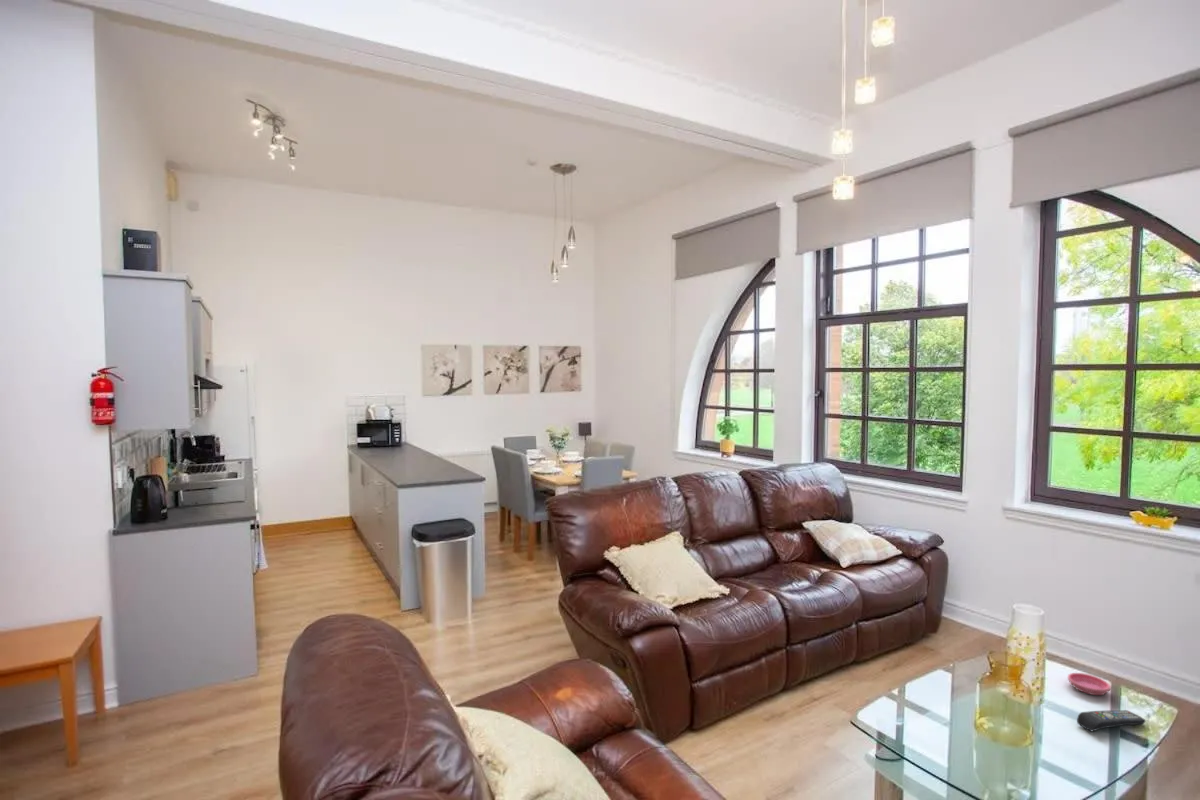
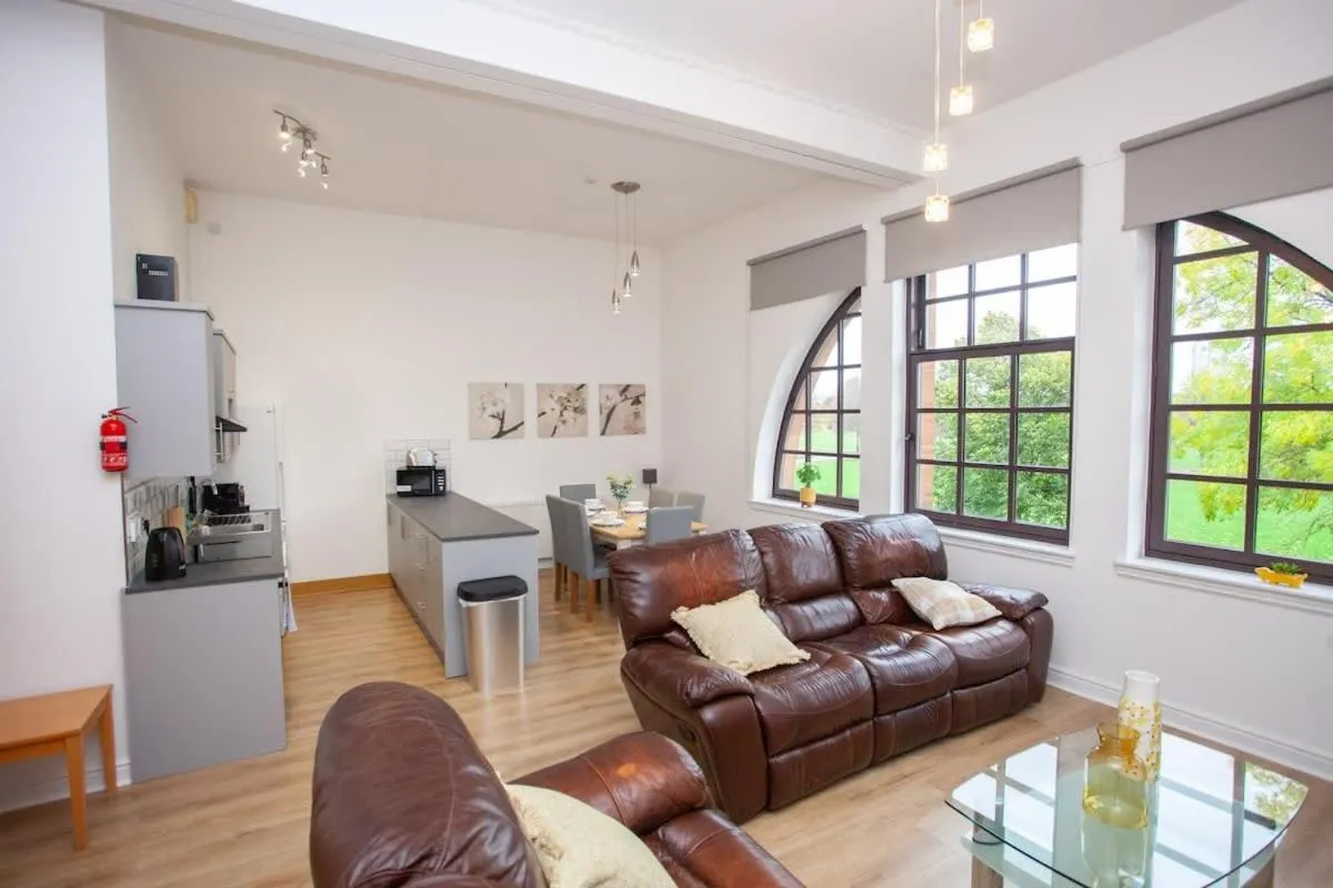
- saucer [1067,672,1112,696]
- remote control [1076,709,1147,732]
